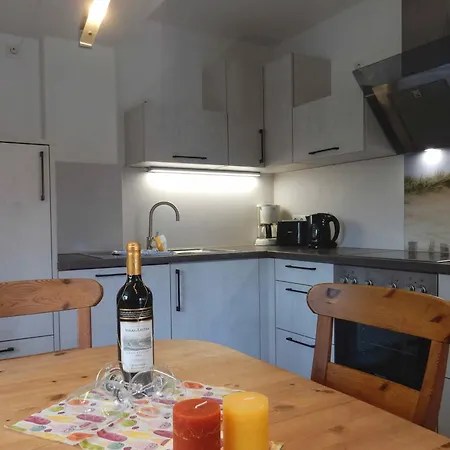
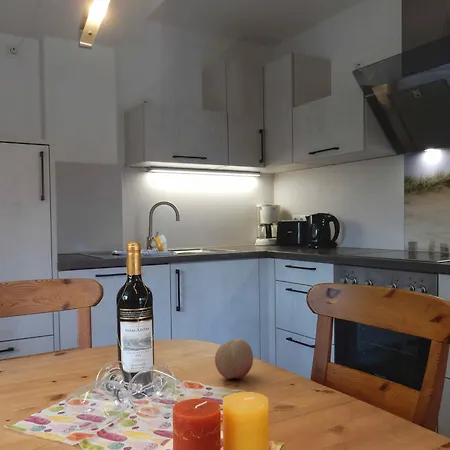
+ fruit [214,337,254,380]
